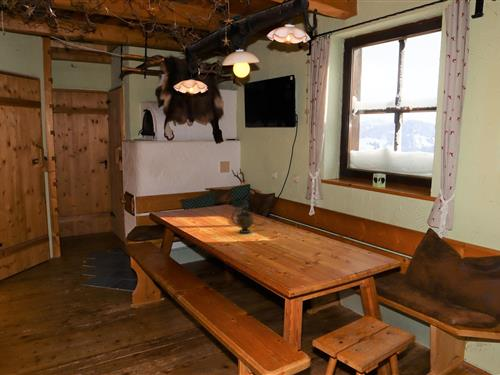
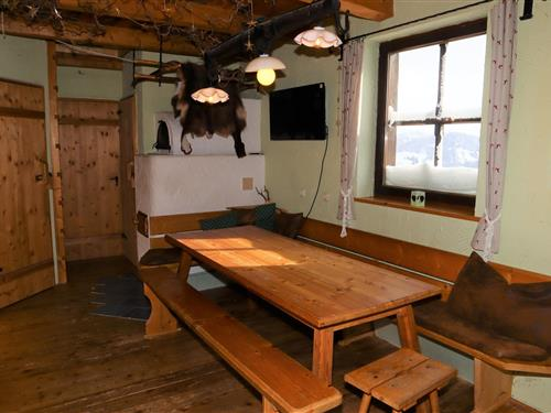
- teapot [230,199,266,234]
